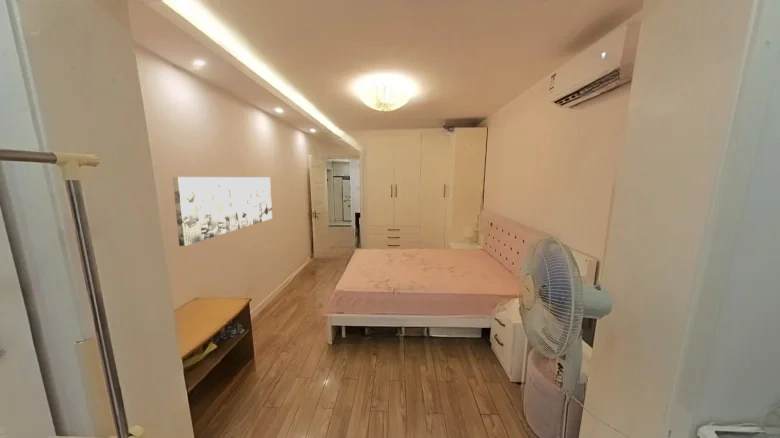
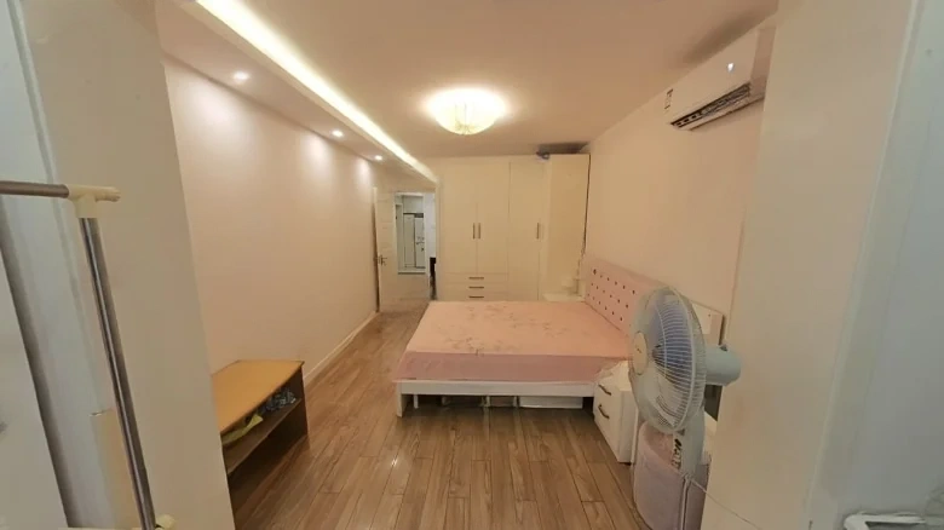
- wall art [172,176,273,247]
